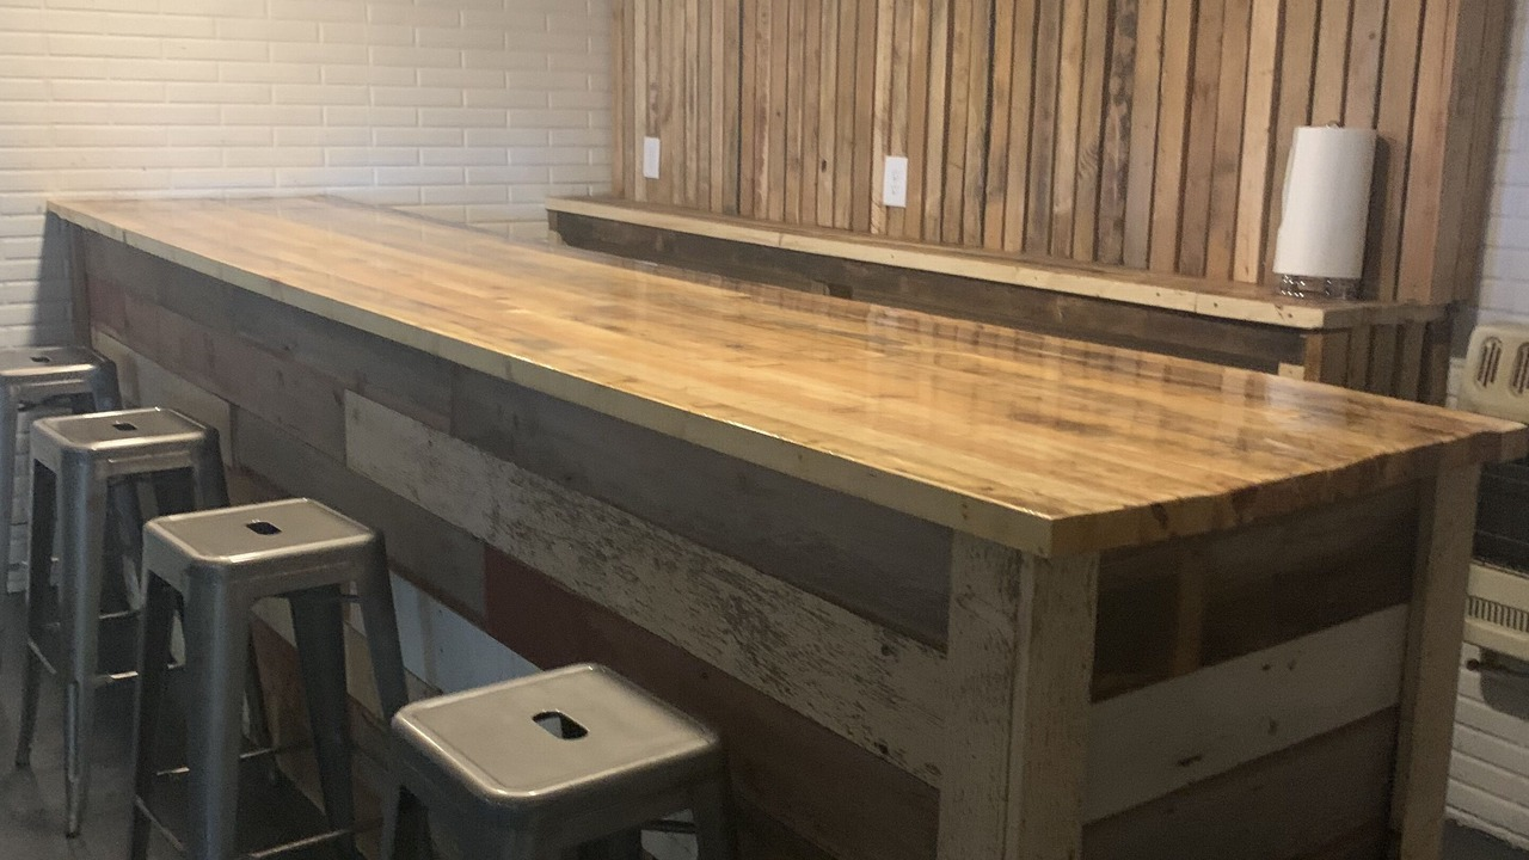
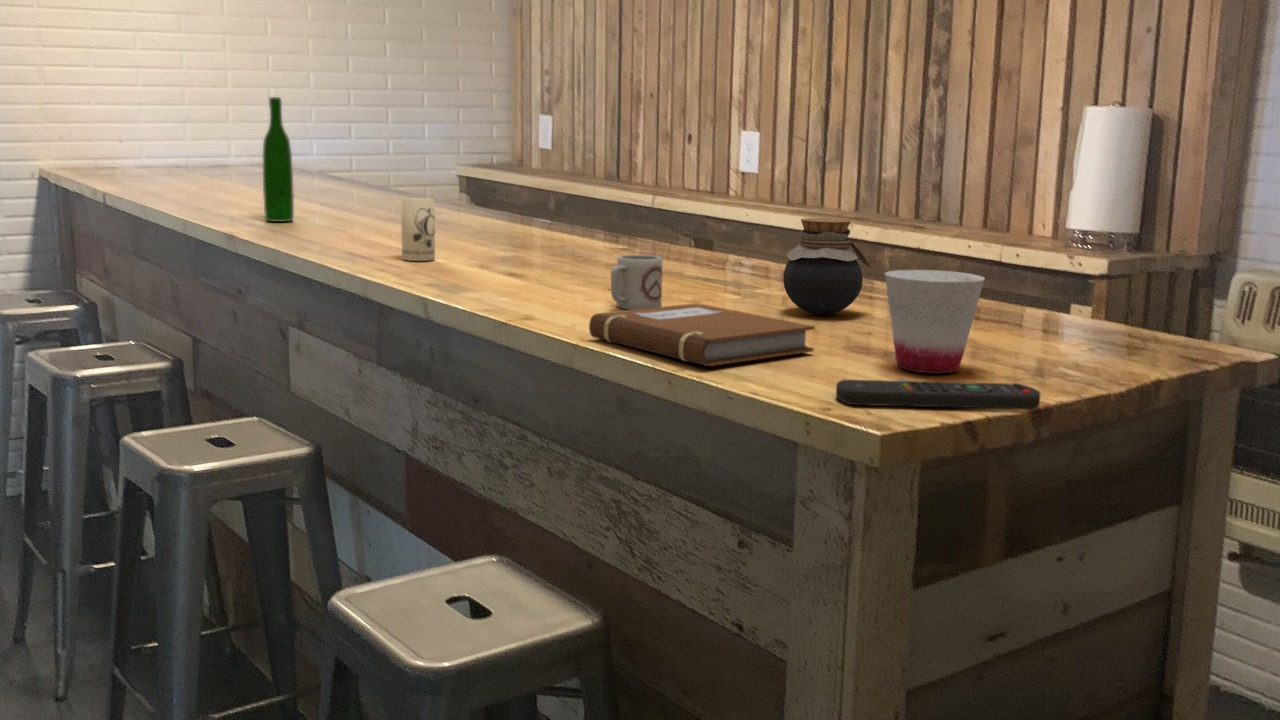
+ cup [884,269,986,375]
+ notebook [588,302,816,367]
+ cup [610,254,664,310]
+ jar [782,217,872,316]
+ wine bottle [262,96,295,223]
+ remote control [835,379,1042,410]
+ candle [400,197,436,262]
